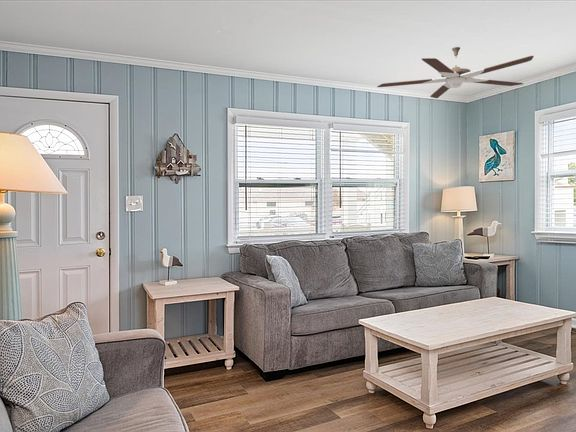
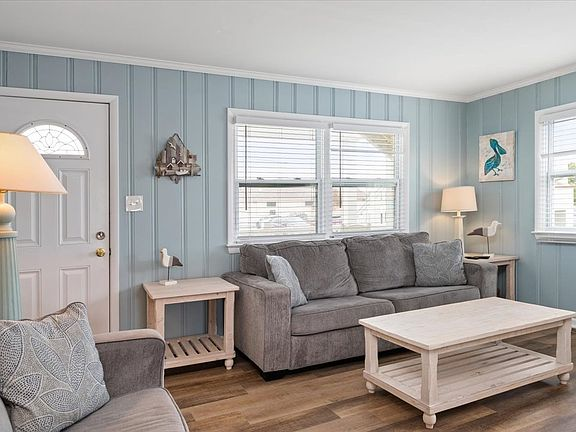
- ceiling fan [376,46,535,99]
